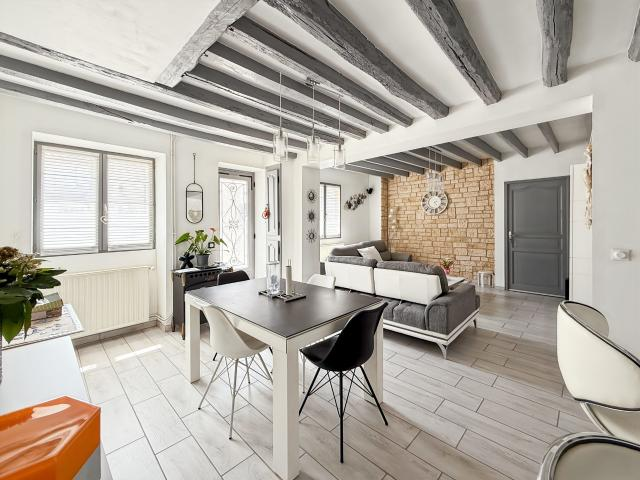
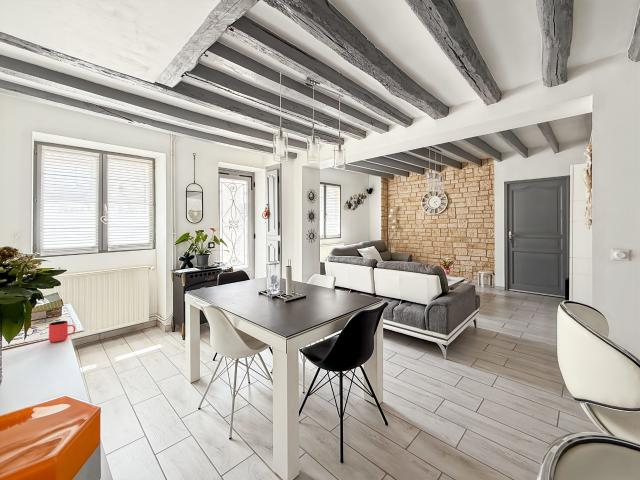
+ cup [48,320,76,343]
